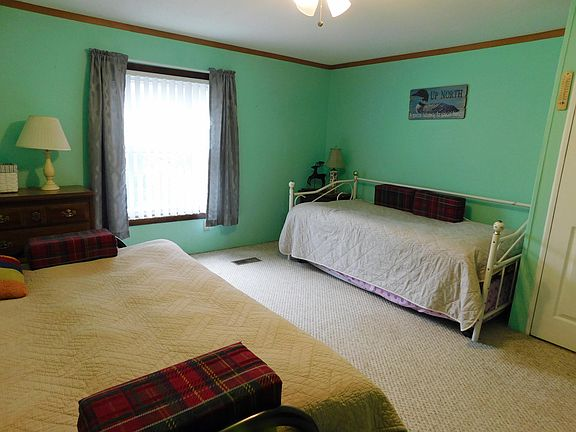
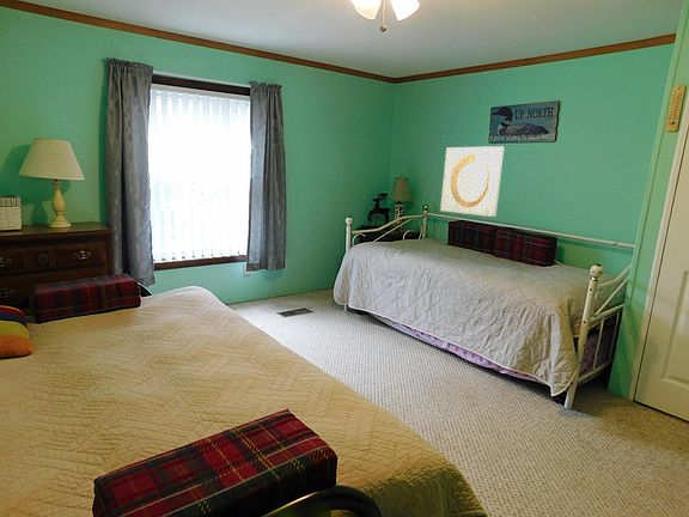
+ wall art [439,145,505,218]
